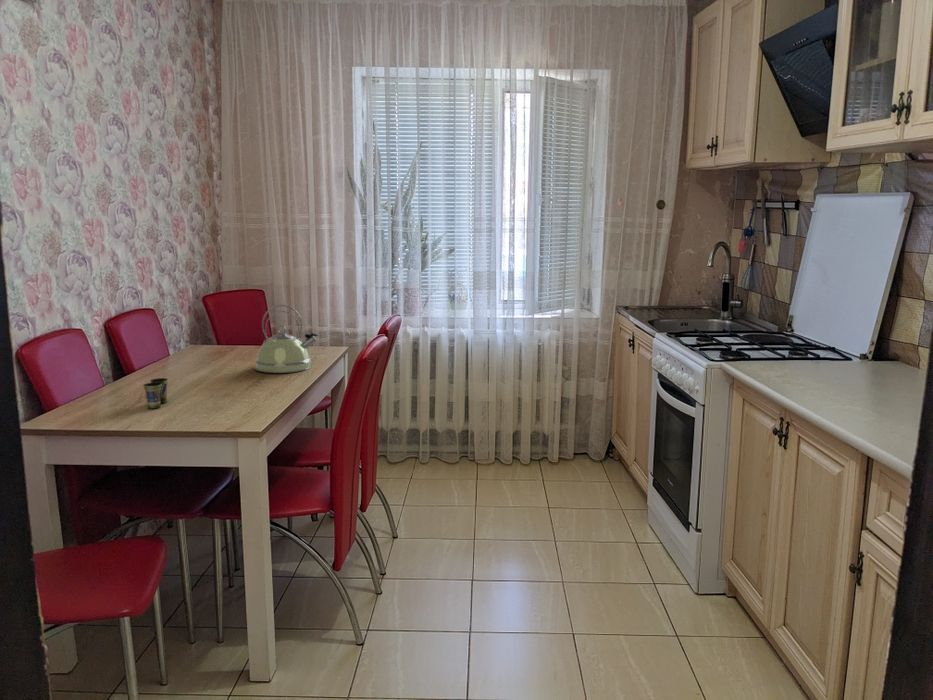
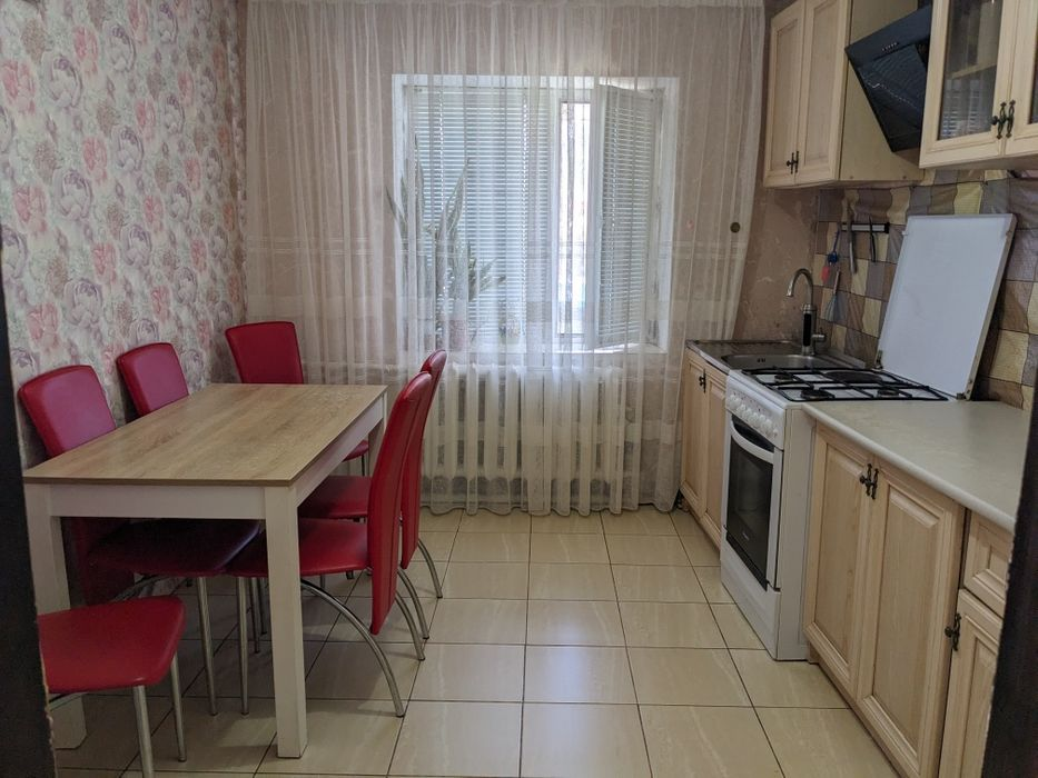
- cup [142,377,169,410]
- kettle [254,304,319,374]
